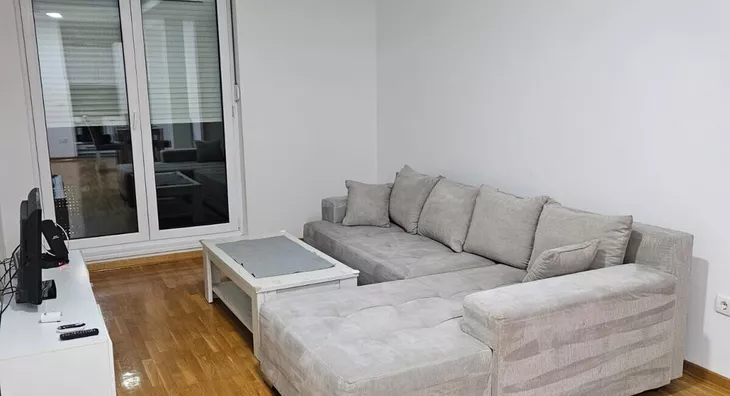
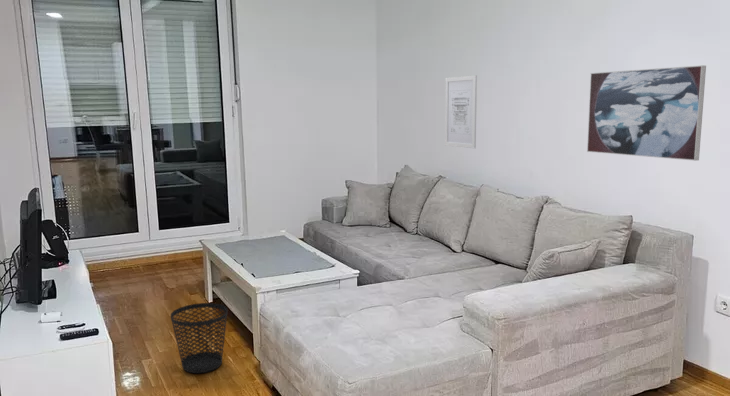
+ wall art [444,74,478,150]
+ wastebasket [170,302,229,374]
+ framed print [586,64,707,162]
